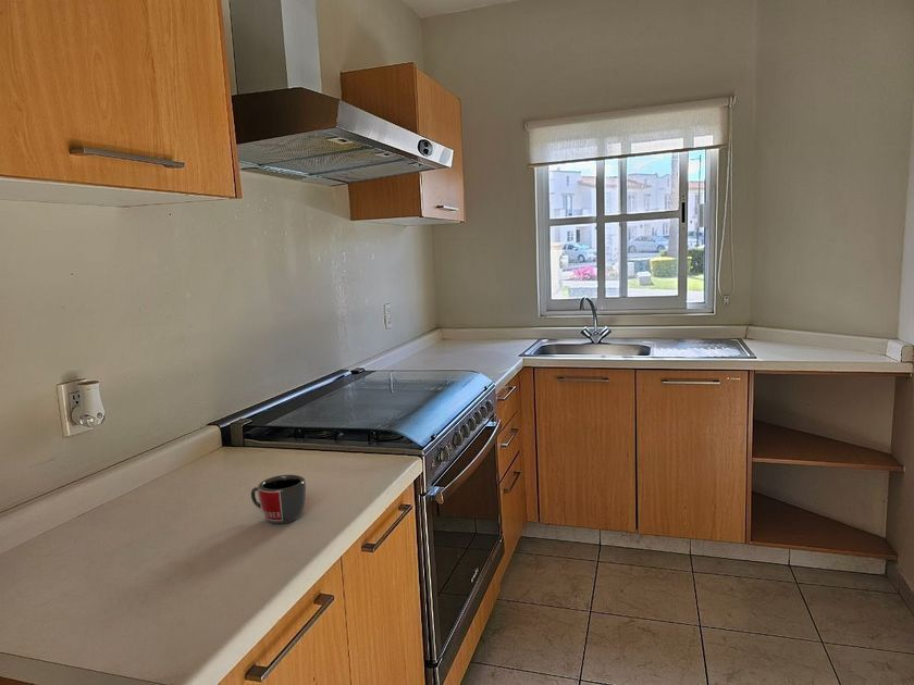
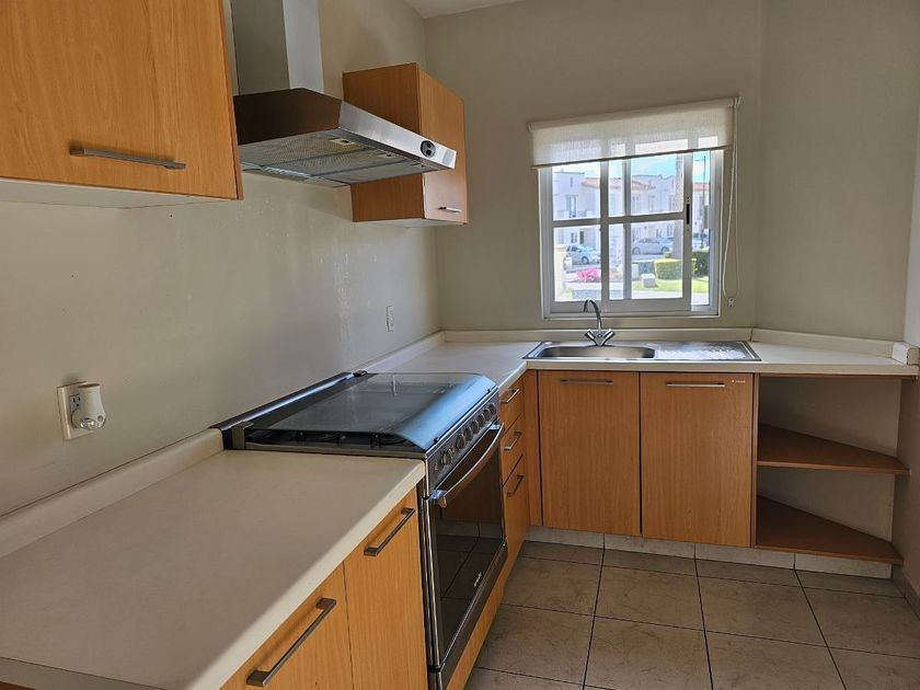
- mug [250,474,307,524]
